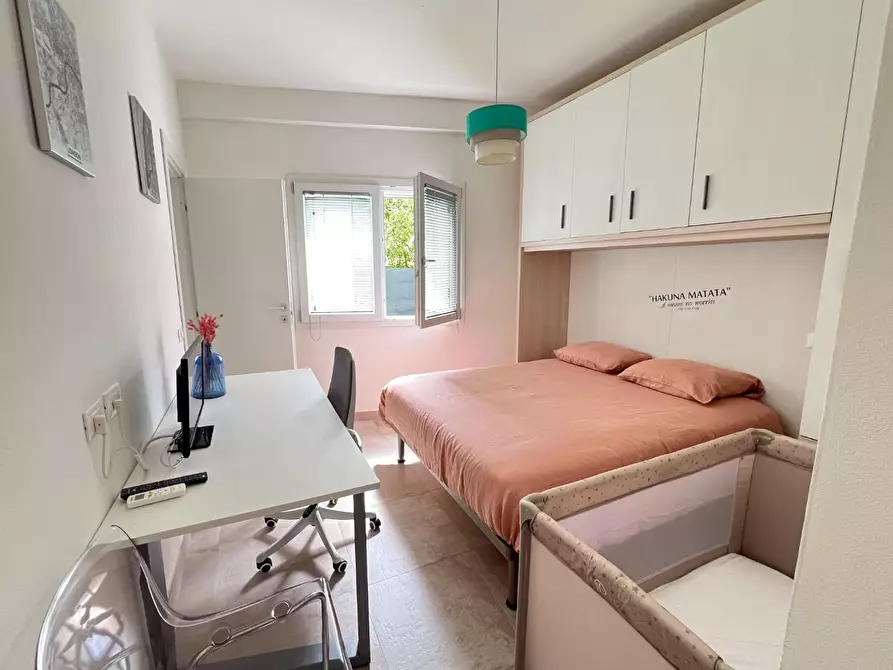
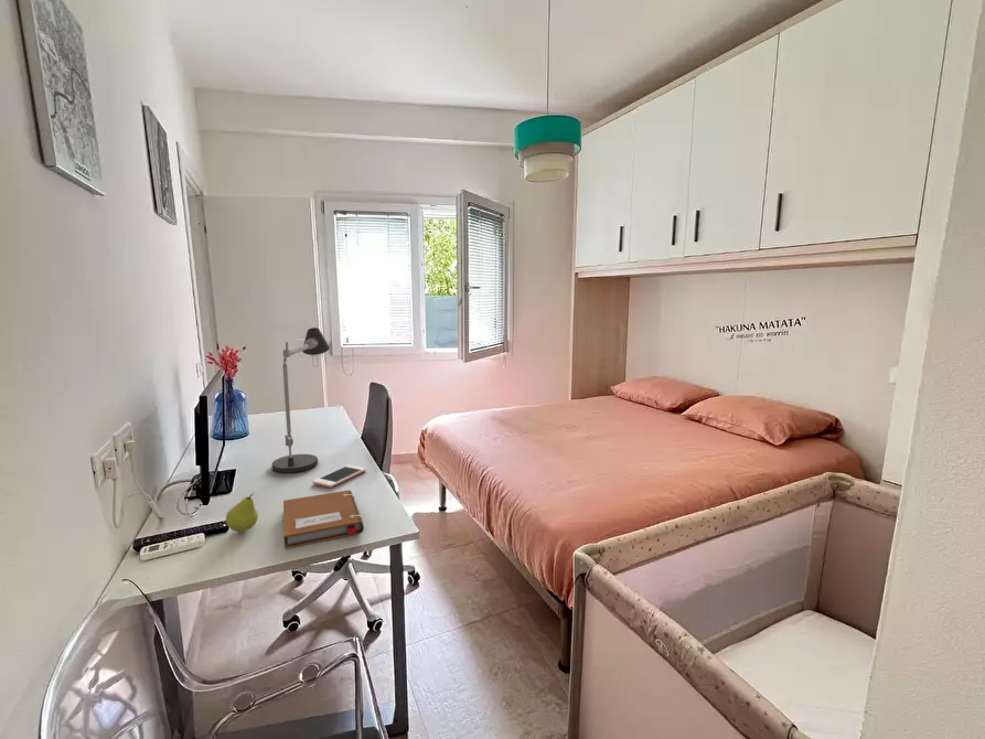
+ notebook [282,490,365,549]
+ cell phone [311,464,367,489]
+ fruit [225,492,259,533]
+ desk lamp [271,326,331,473]
